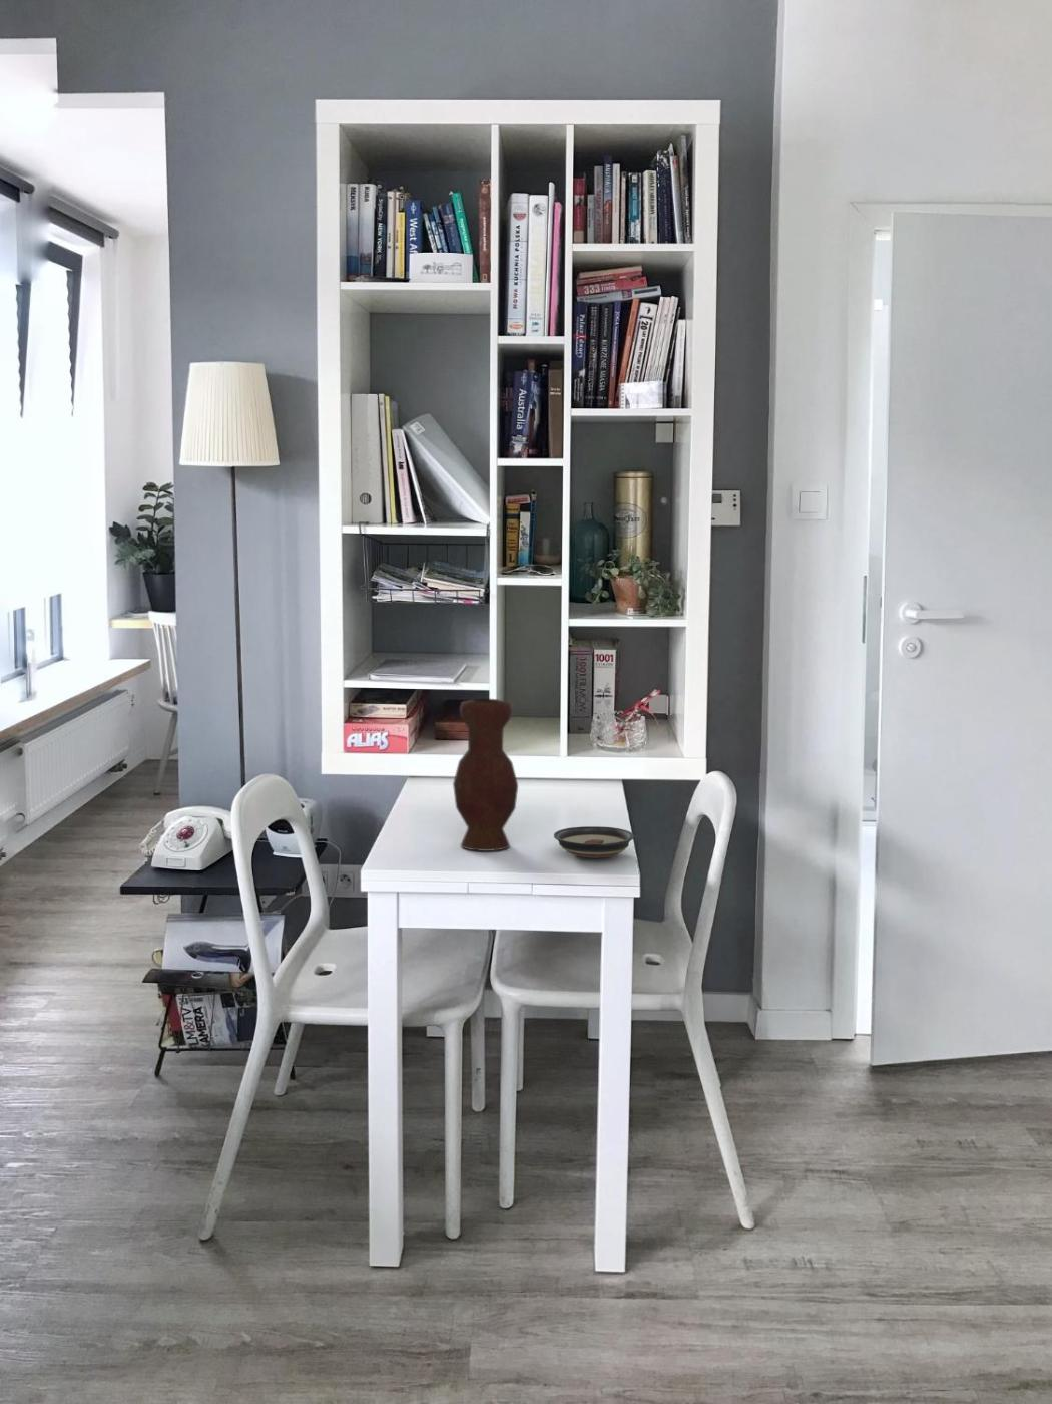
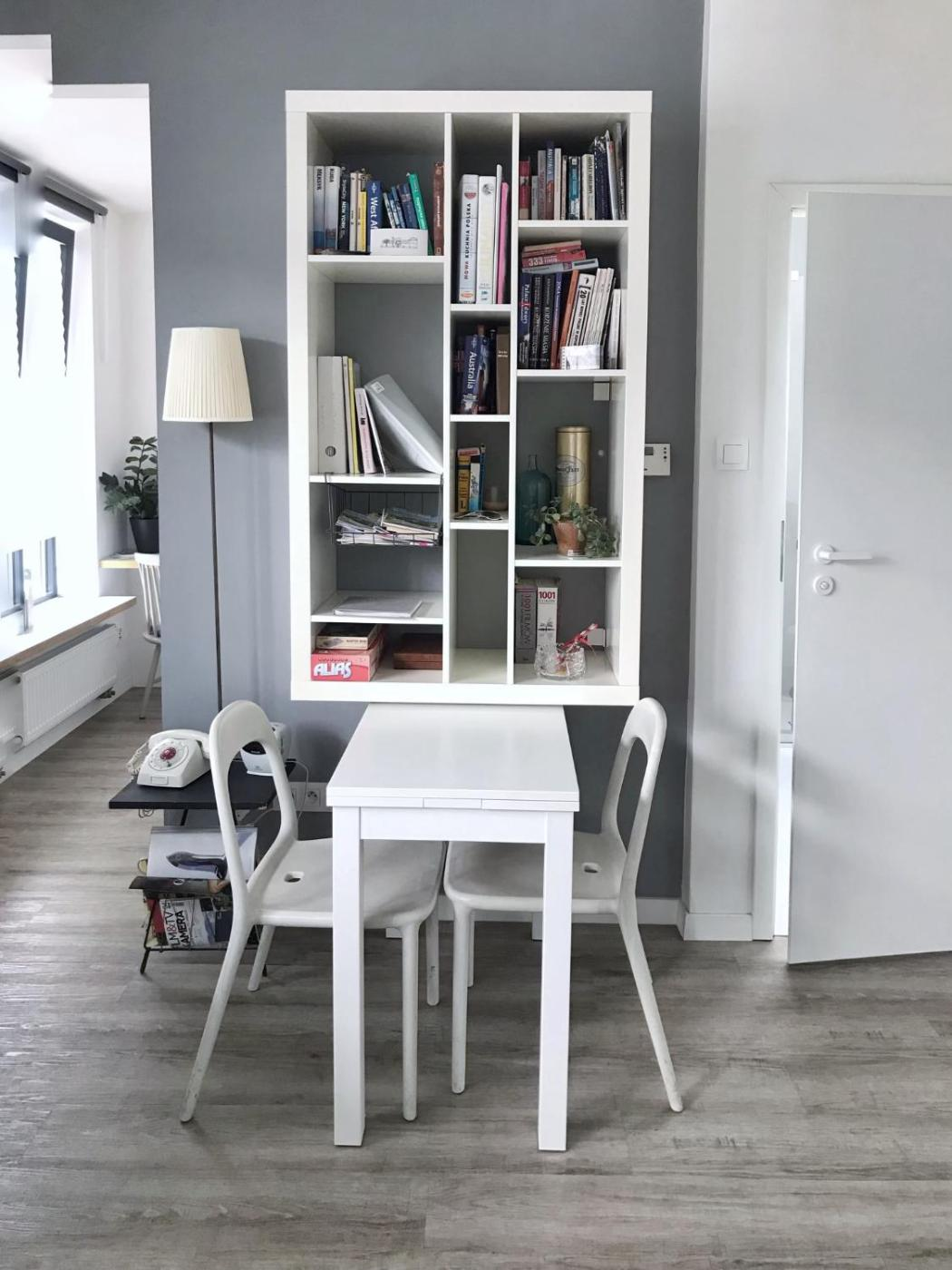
- saucer [553,826,635,859]
- vase [452,698,519,852]
